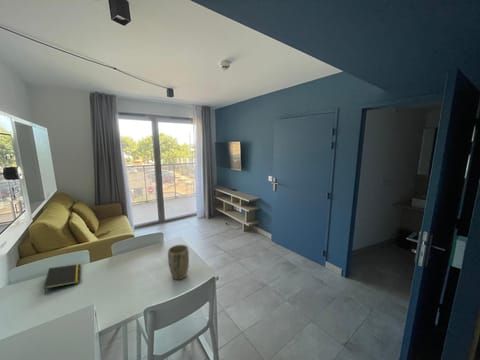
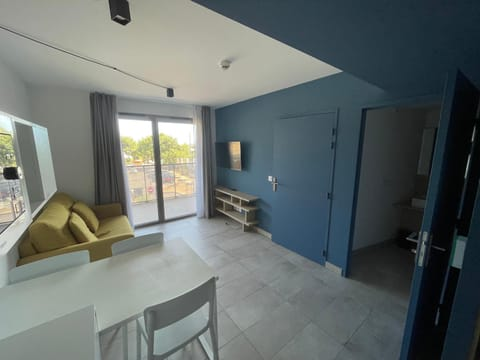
- plant pot [167,244,190,281]
- notepad [42,263,81,295]
